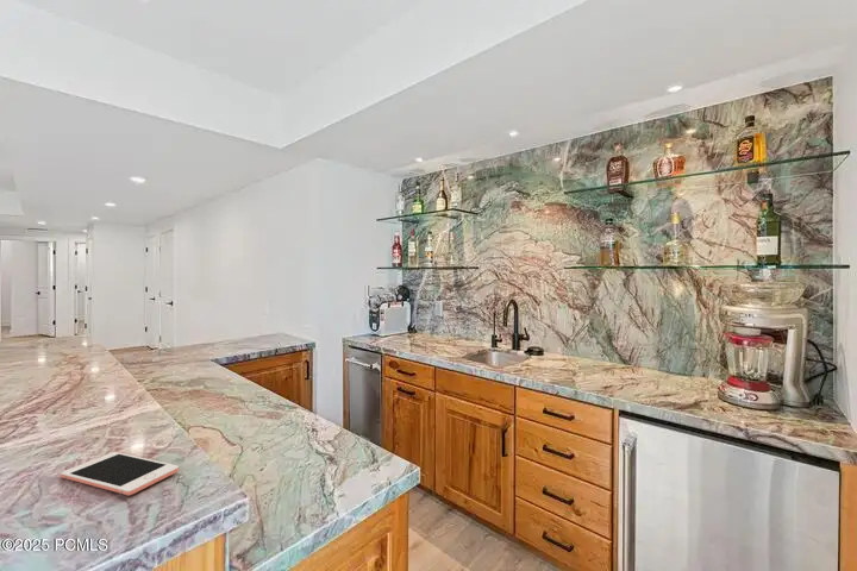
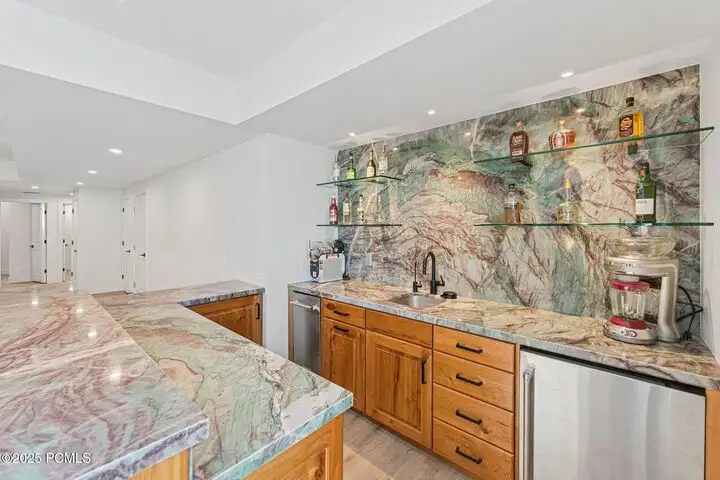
- cell phone [60,451,180,496]
